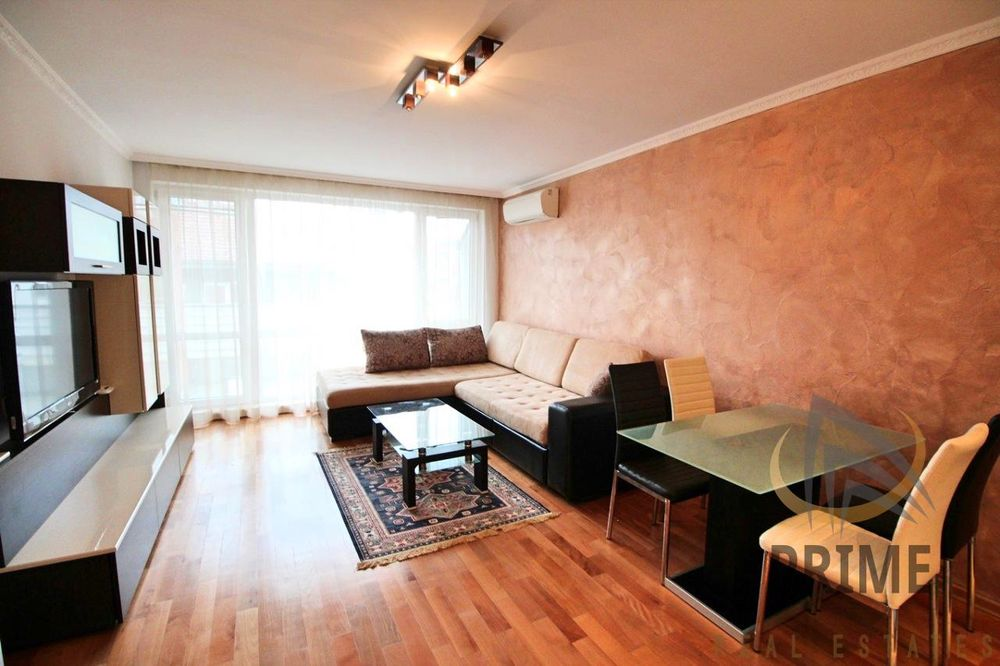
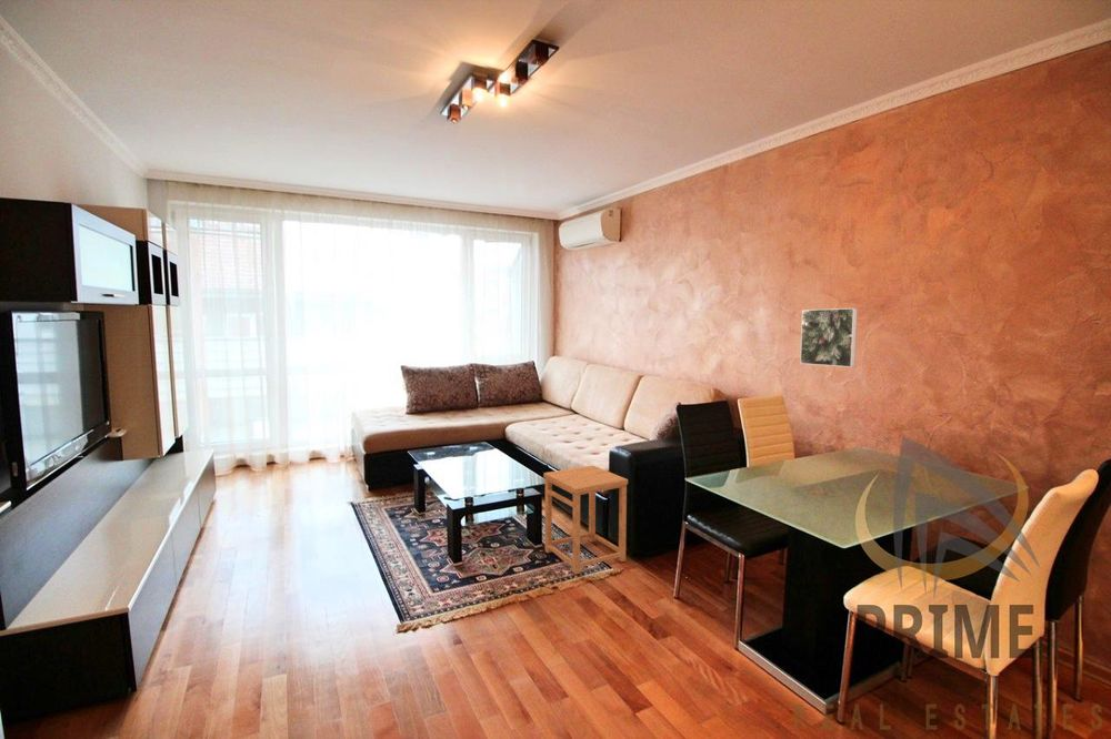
+ side table [542,465,629,575]
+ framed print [799,307,859,368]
